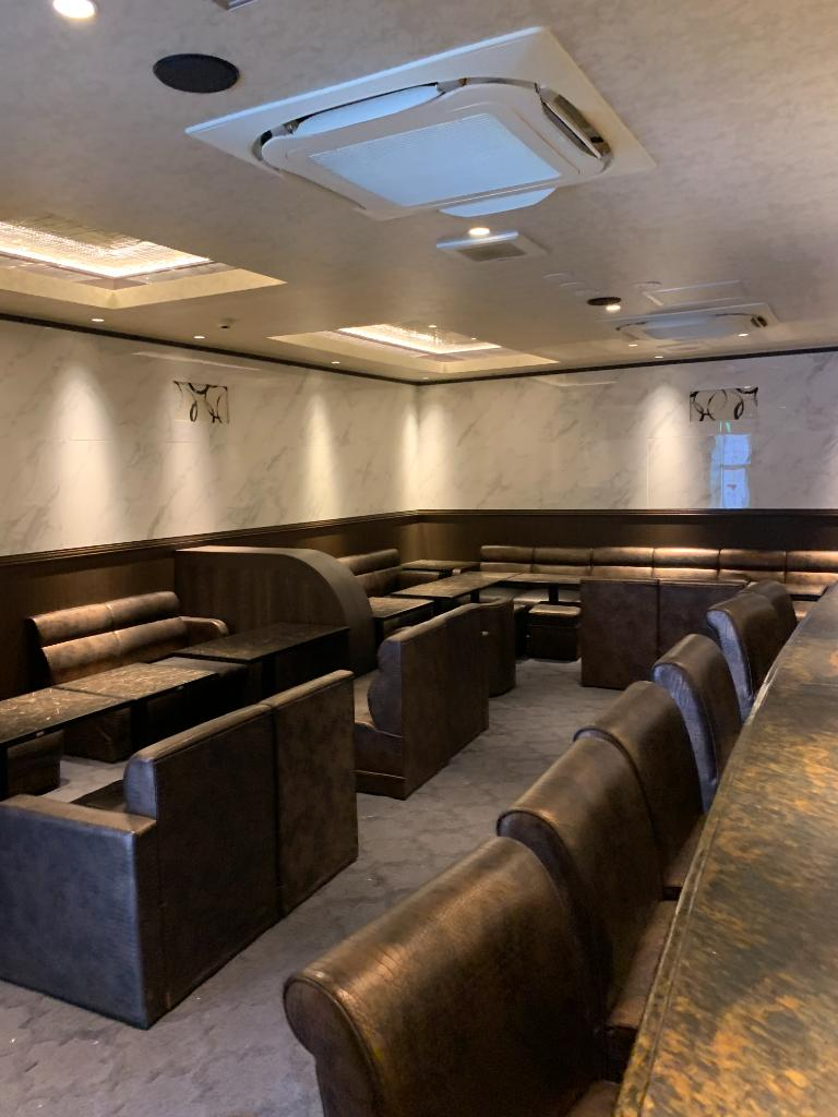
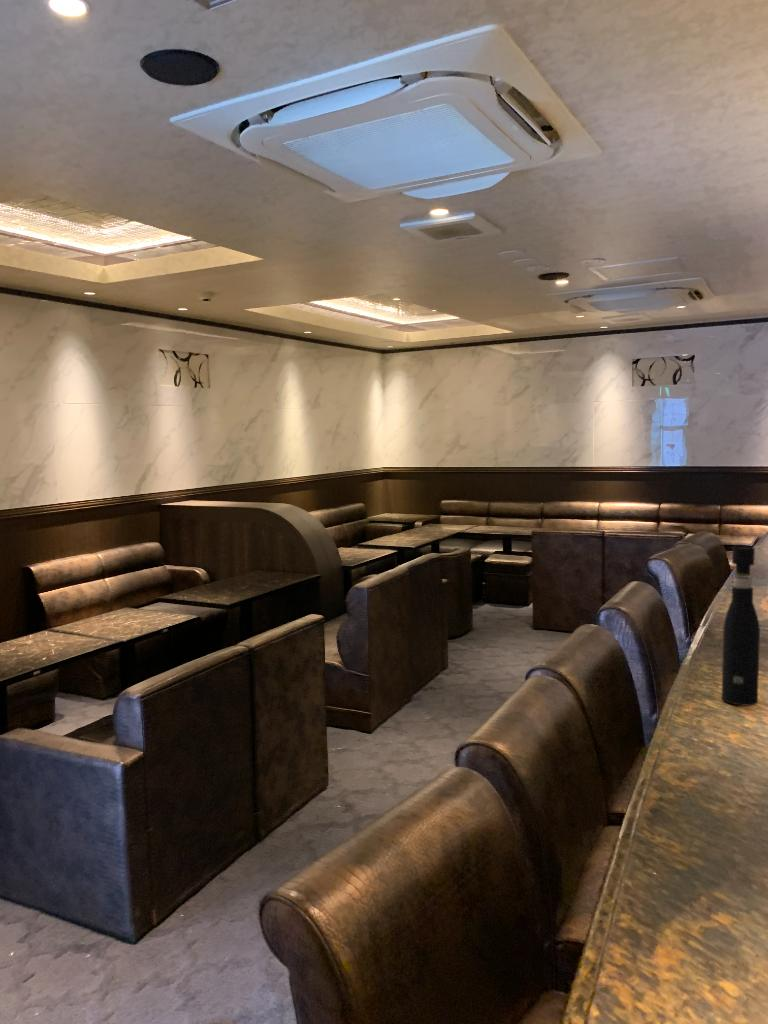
+ pepper grinder [721,545,761,707]
